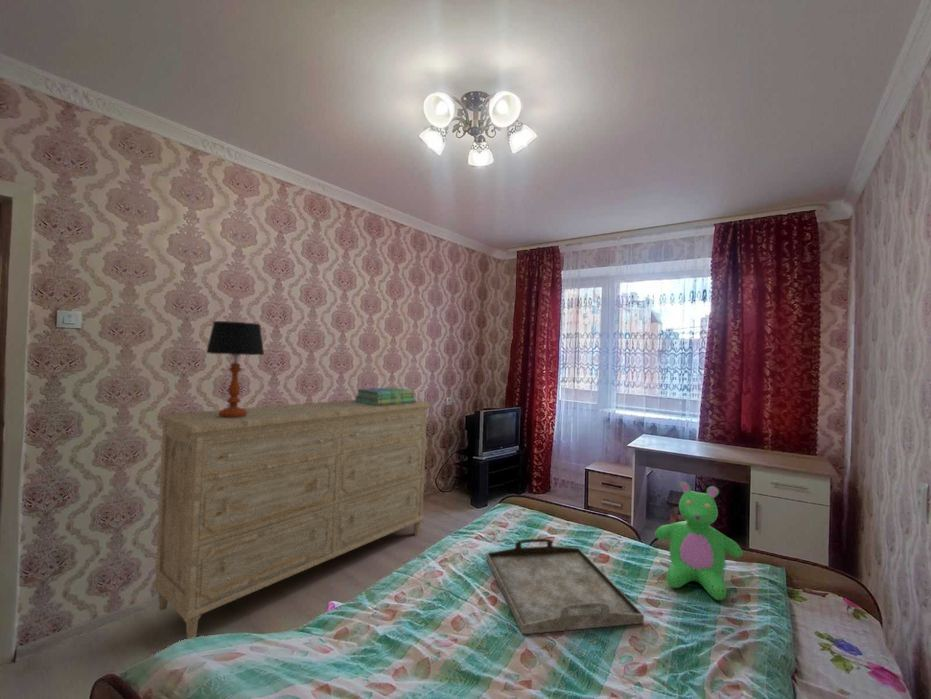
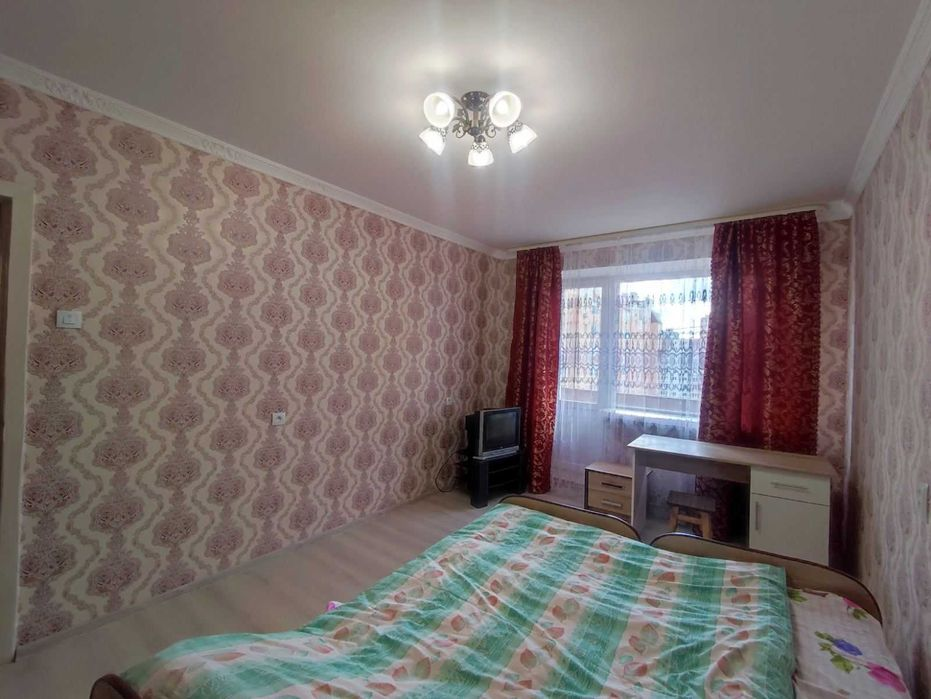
- table lamp [205,320,265,418]
- dresser [151,399,432,640]
- serving tray [485,537,645,635]
- teddy bear [654,480,744,601]
- stack of books [353,387,417,406]
